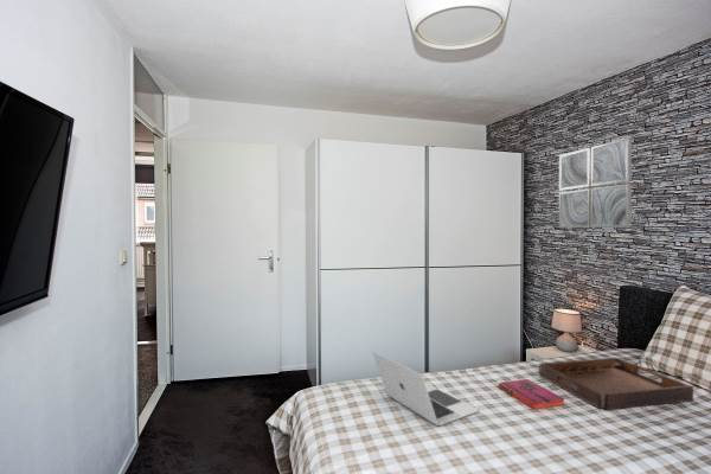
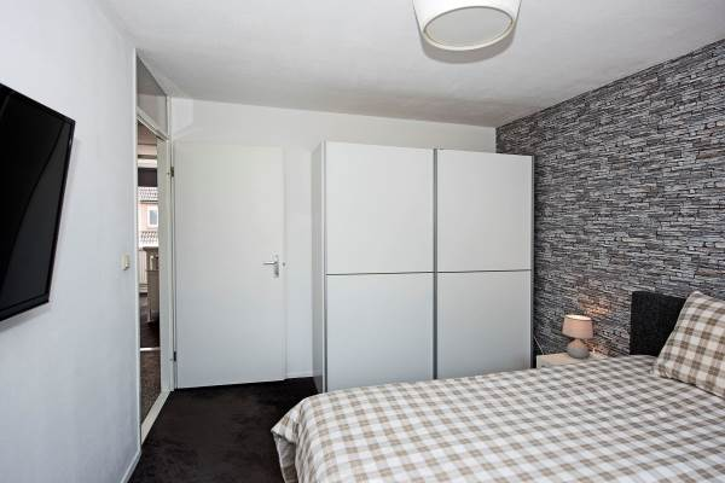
- laptop [371,350,480,427]
- serving tray [538,357,694,411]
- hardback book [498,378,566,411]
- wall art [558,136,633,229]
